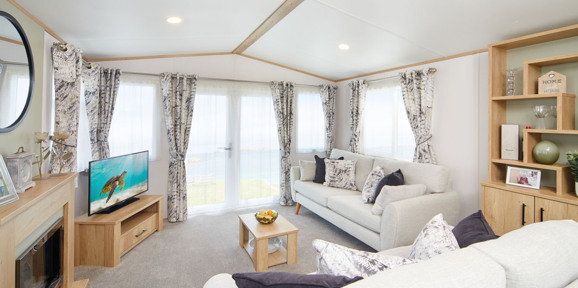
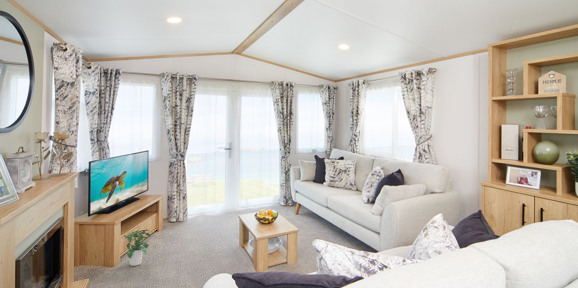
+ potted plant [123,229,154,267]
